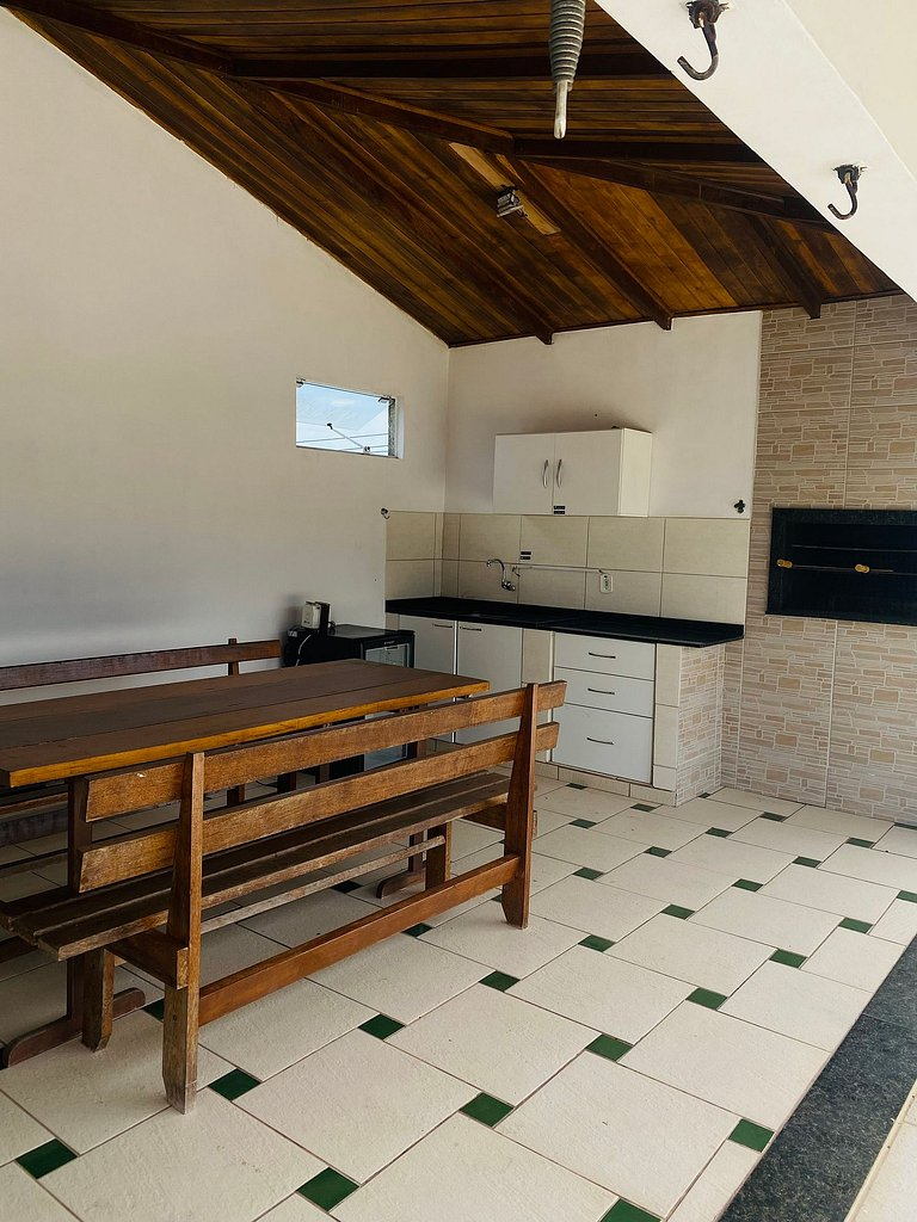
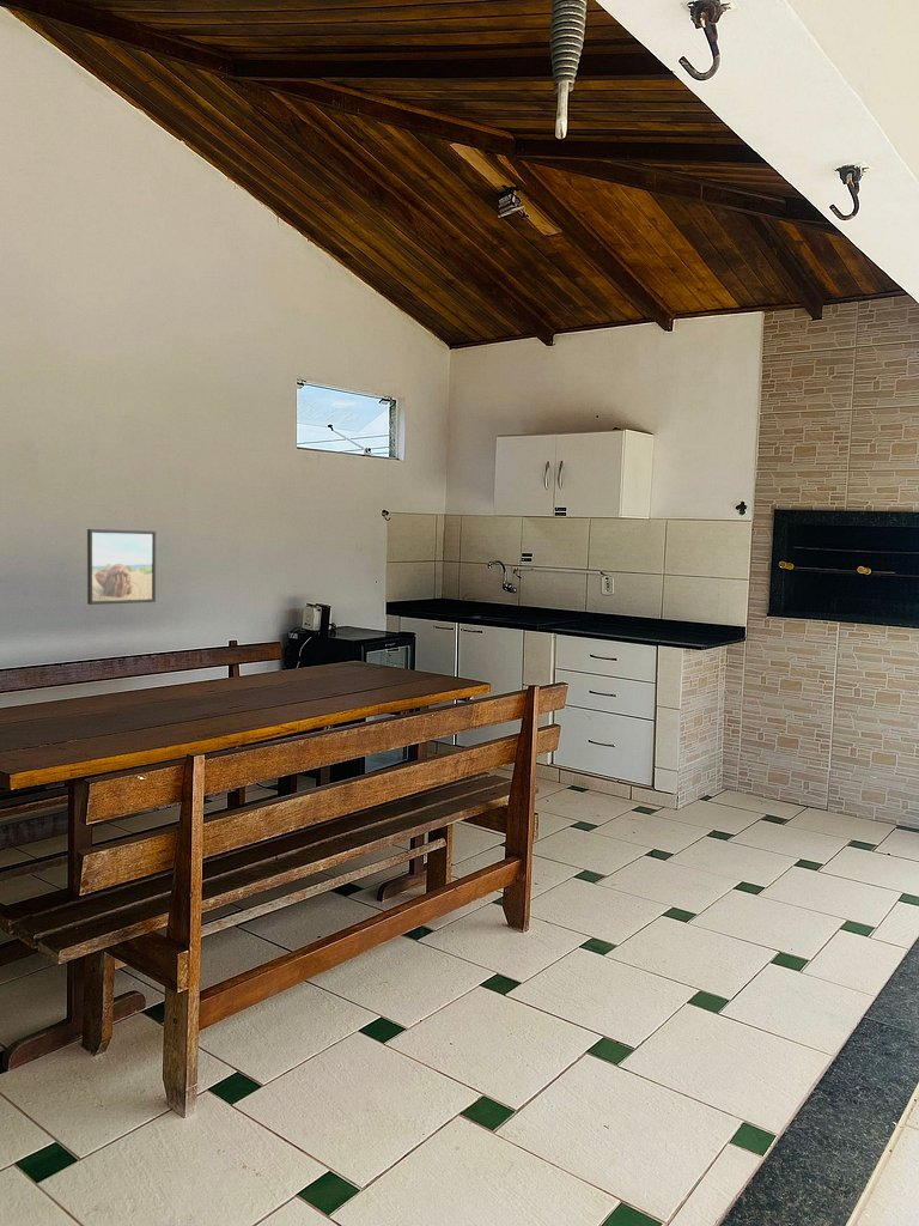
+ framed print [86,528,157,606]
